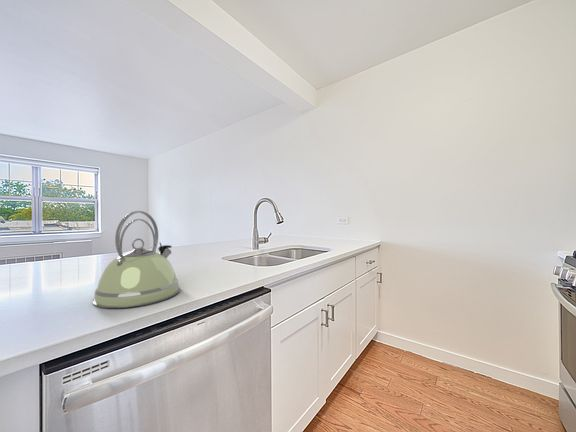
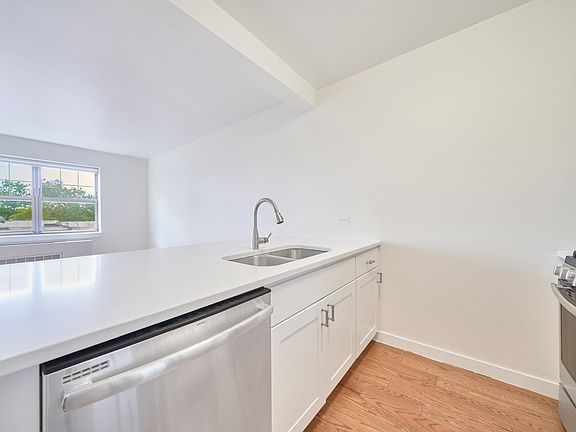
- kettle [92,210,181,309]
